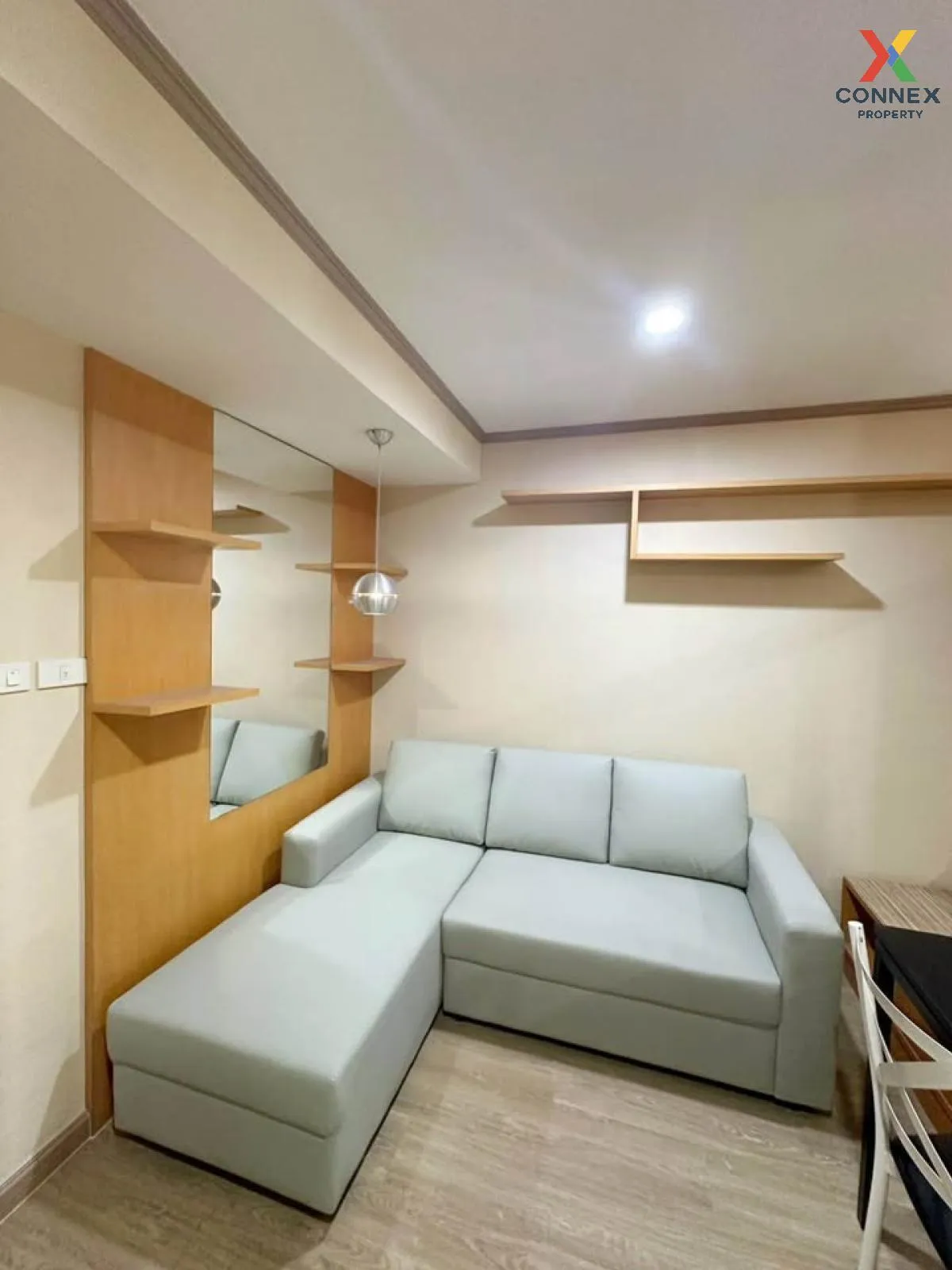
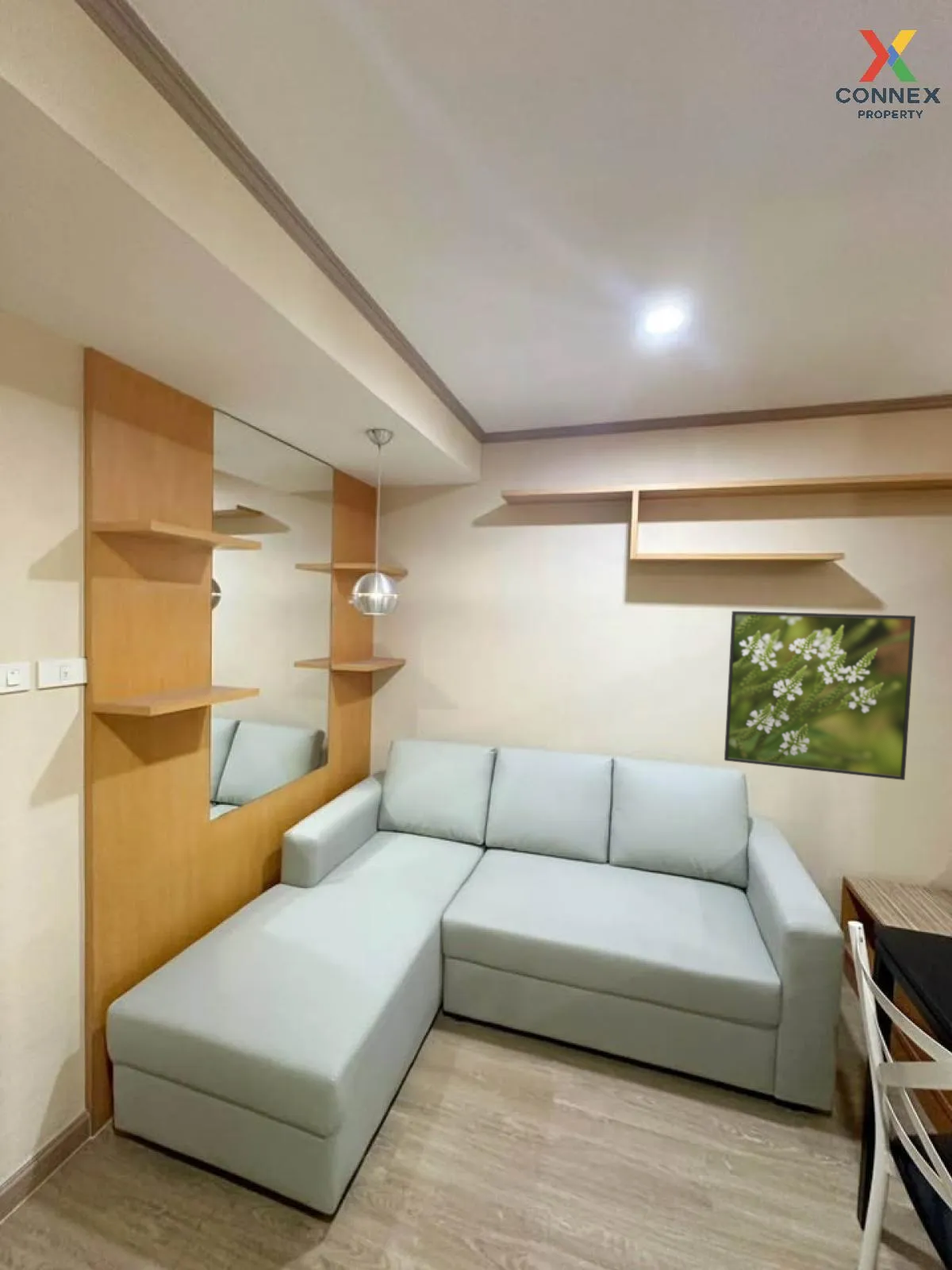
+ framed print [724,610,916,781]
